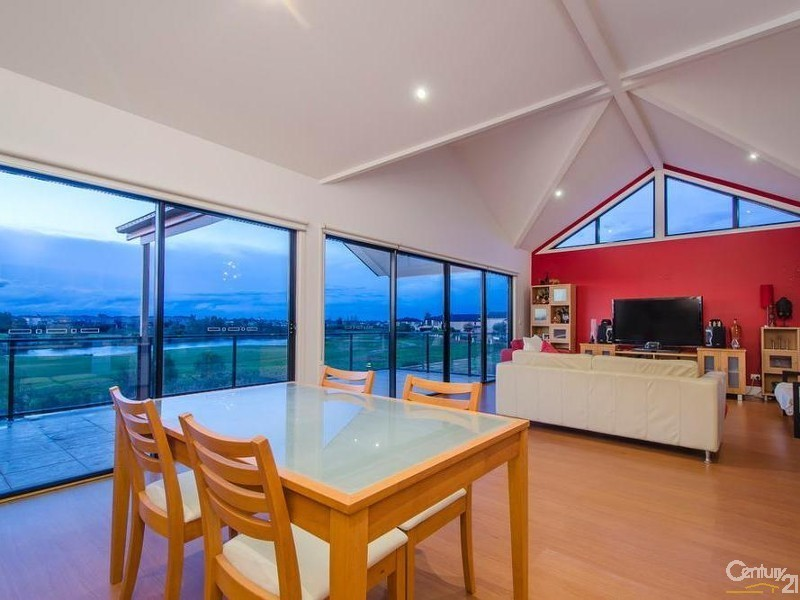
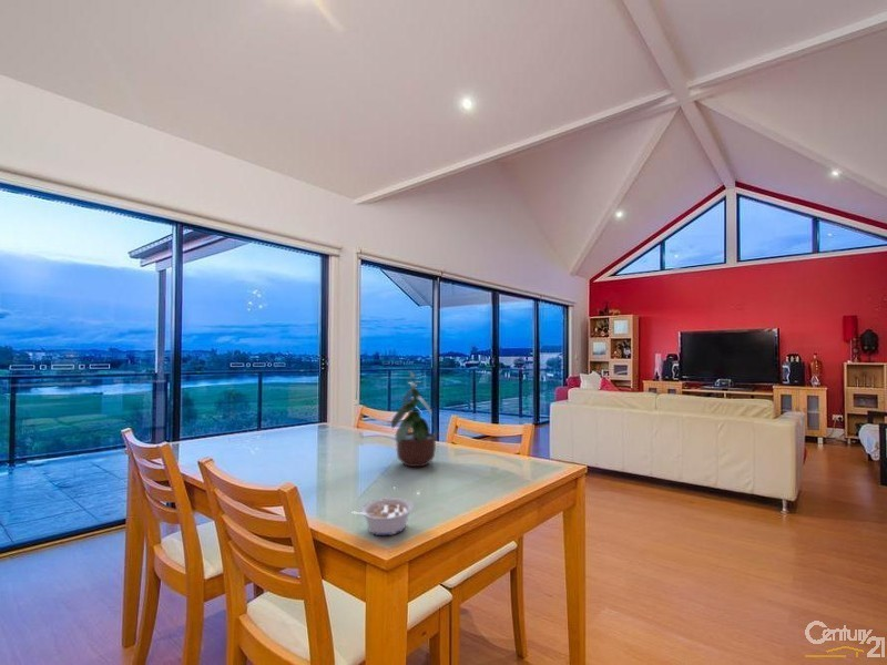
+ legume [350,497,415,536]
+ potted plant [390,370,441,468]
